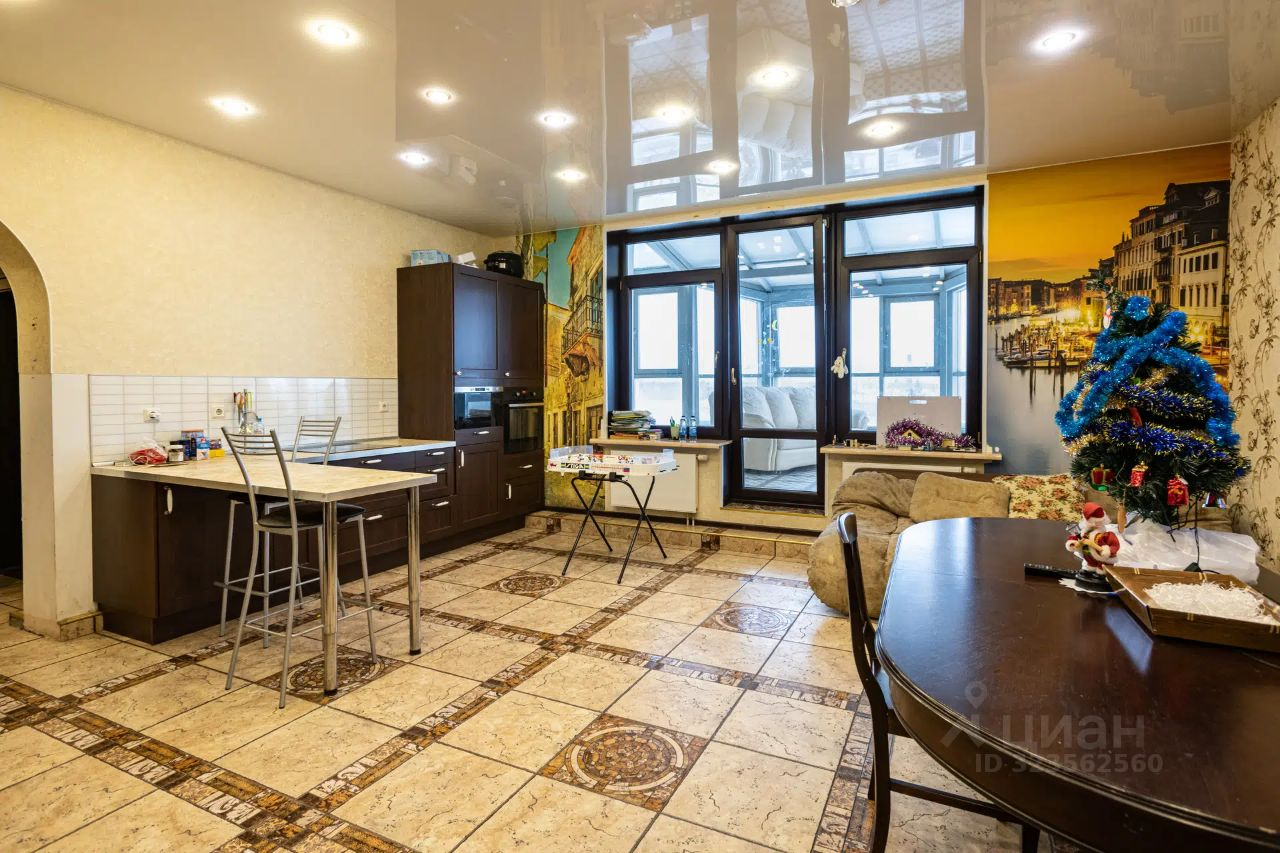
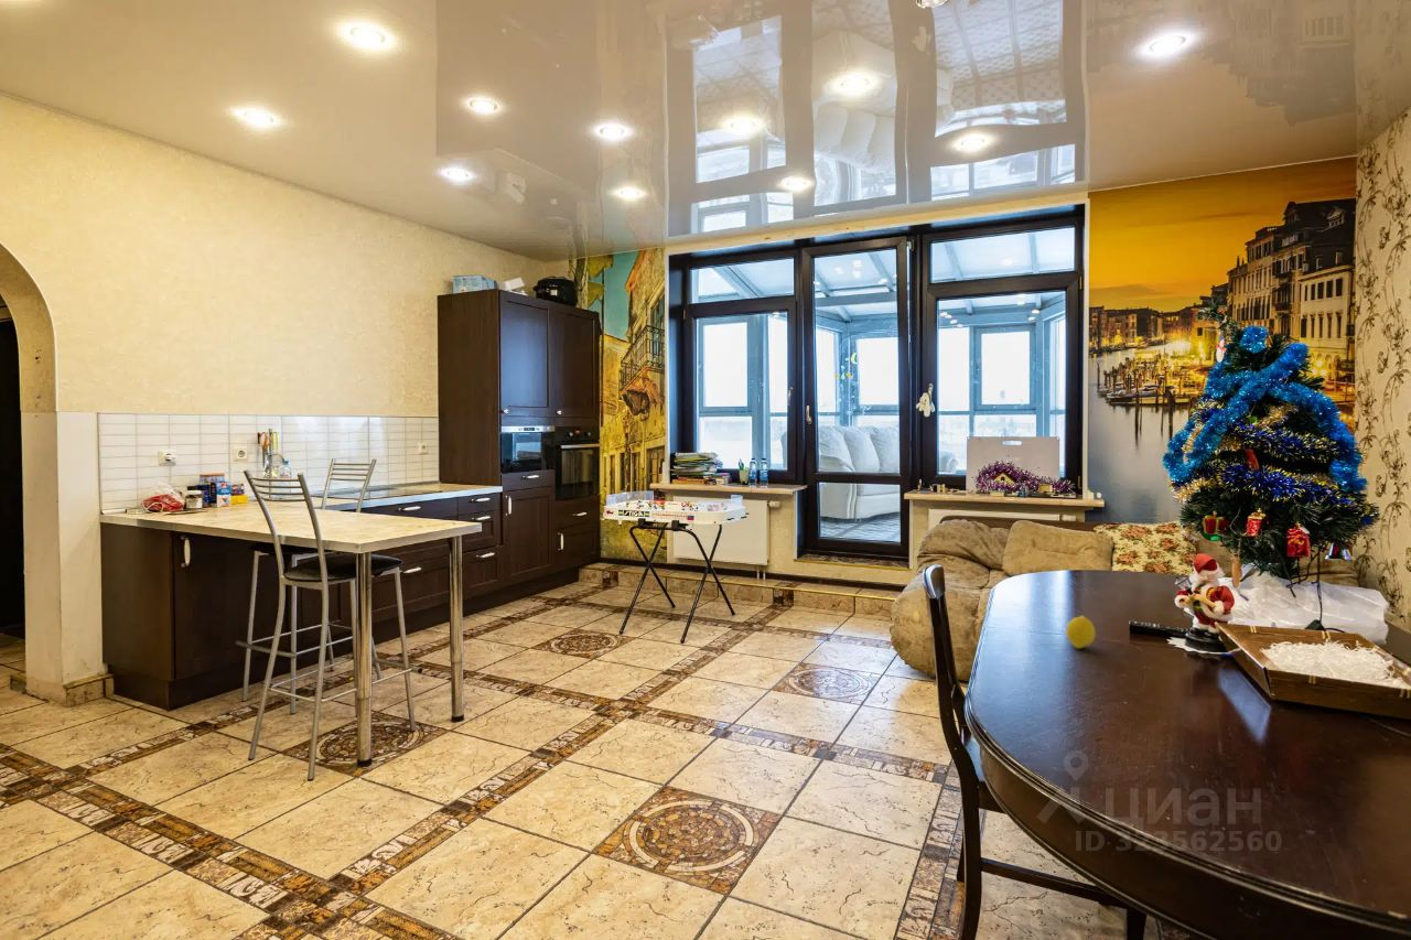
+ fruit [1065,614,1097,649]
